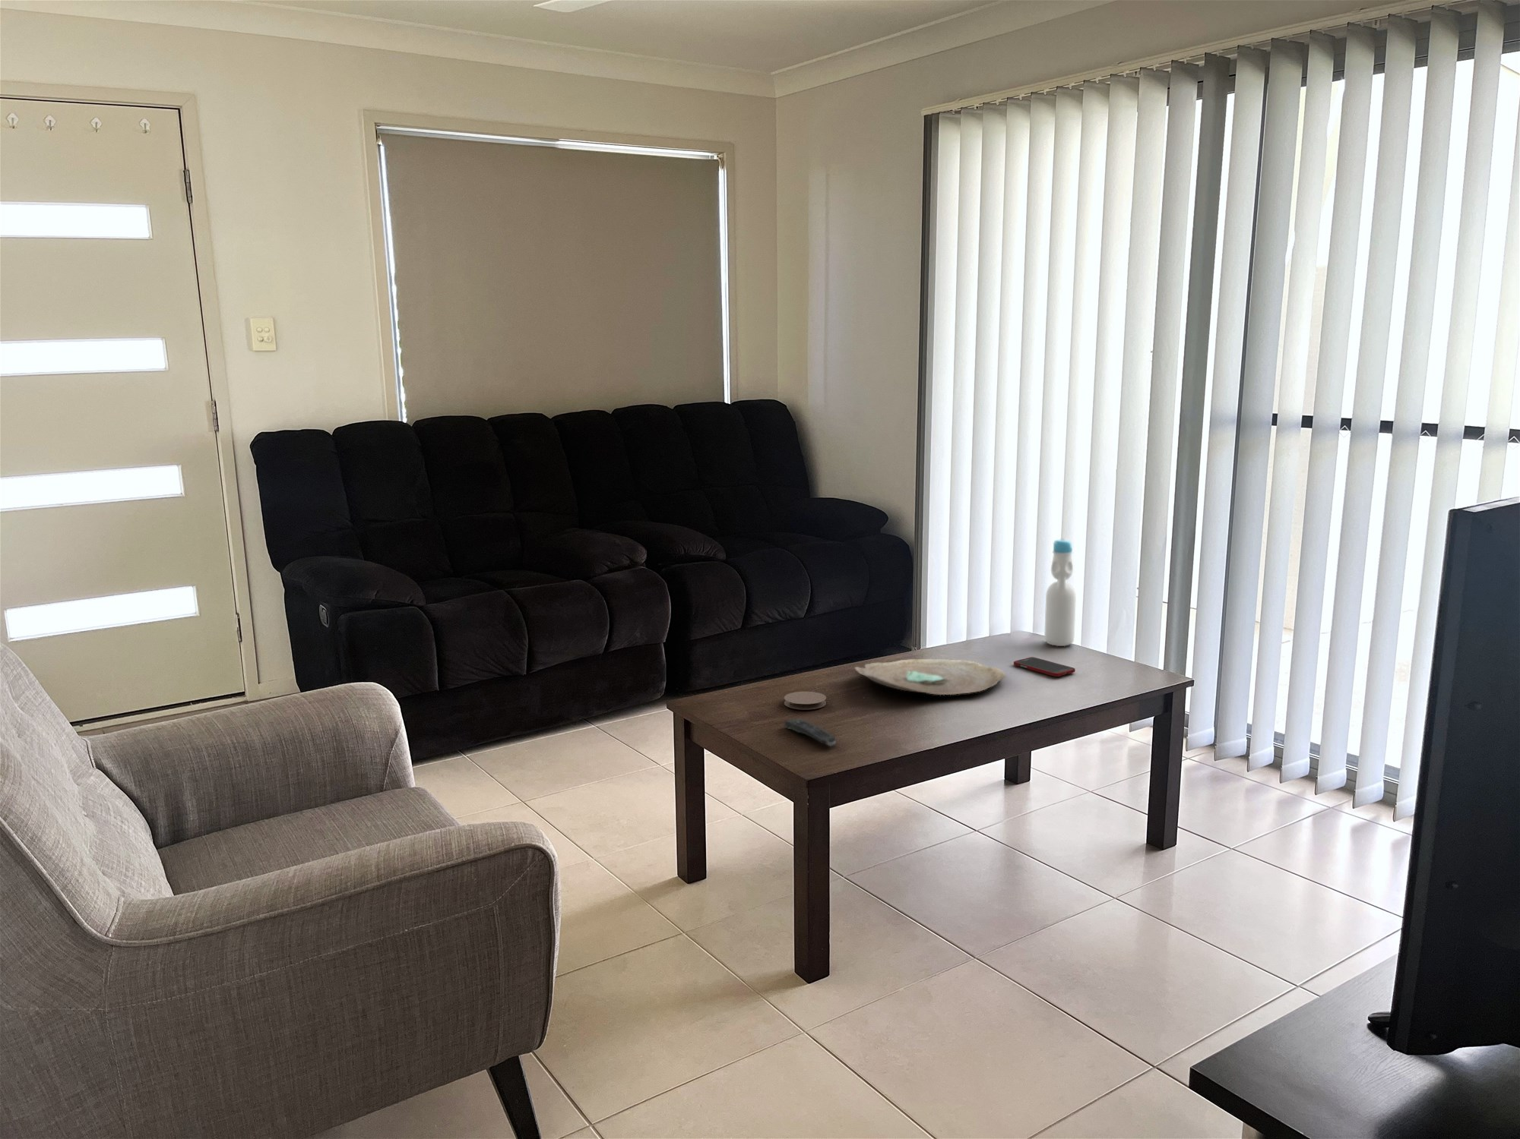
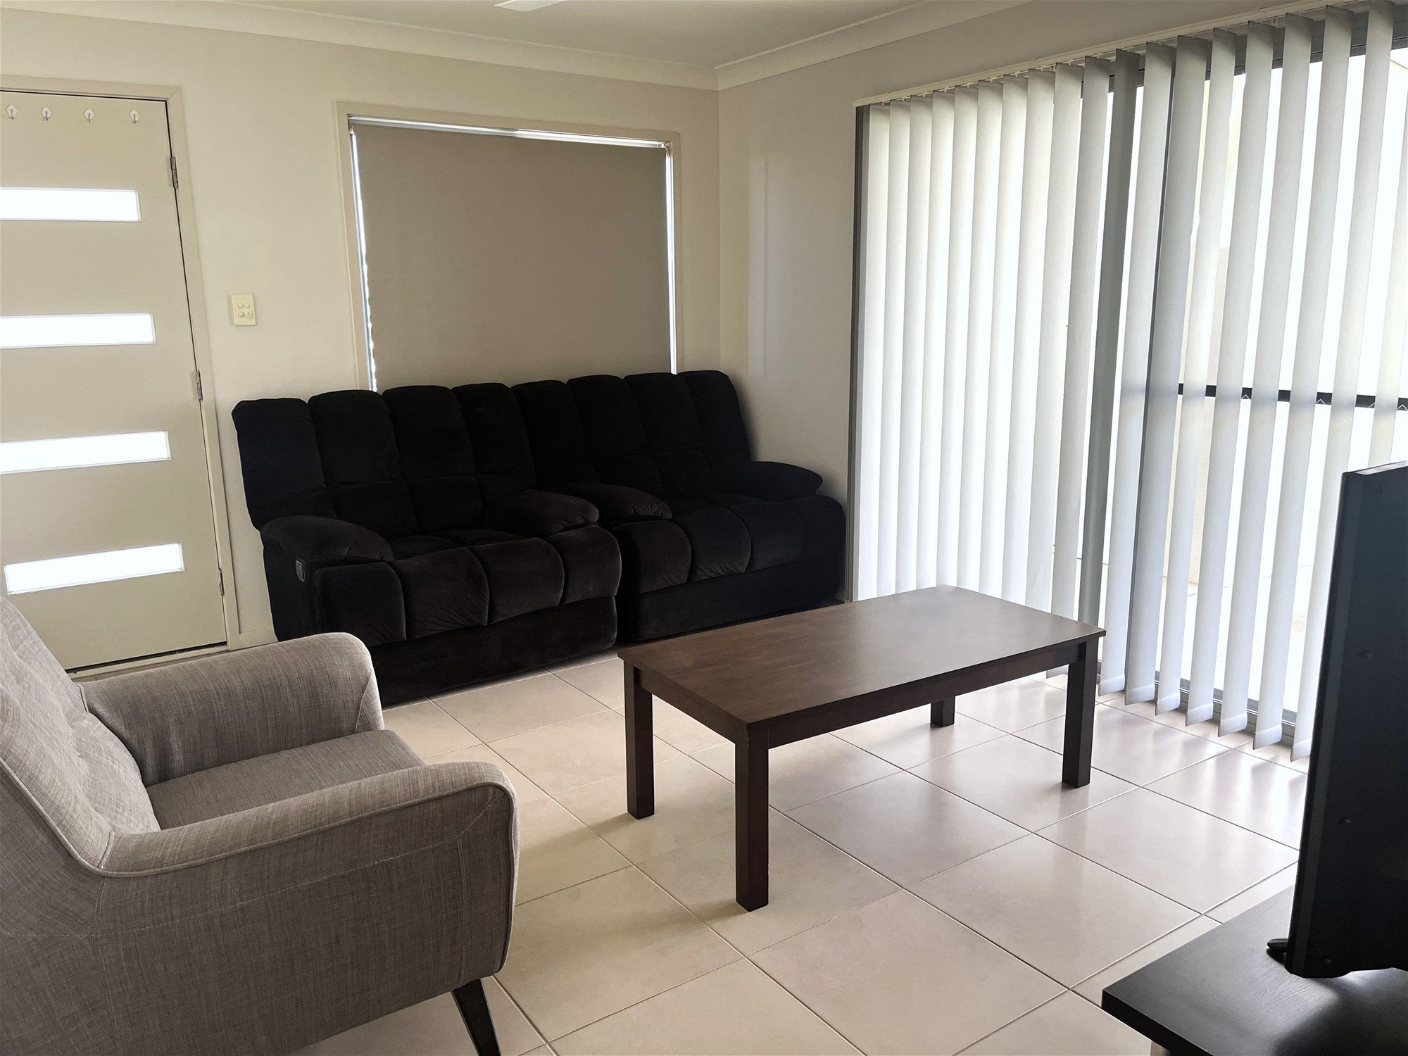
- bottle [1044,537,1077,647]
- remote control [784,718,838,747]
- coaster [784,692,827,711]
- decorative bowl [853,658,1007,695]
- cell phone [1013,657,1076,677]
